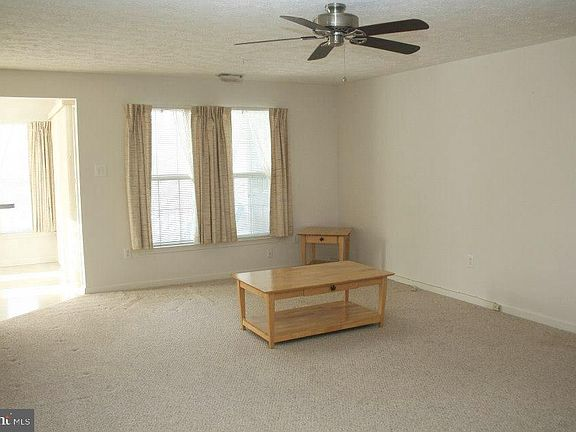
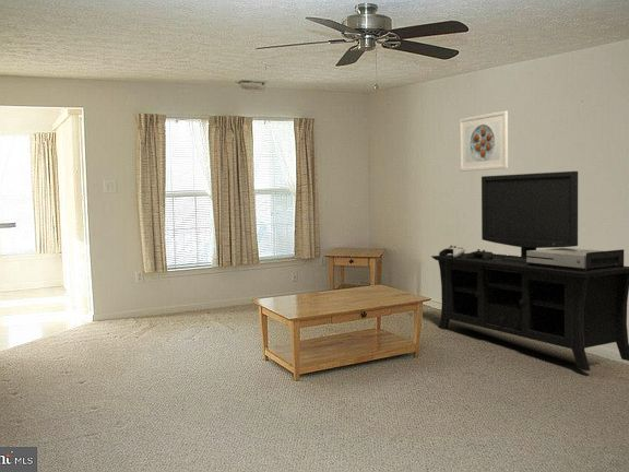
+ media console [429,170,629,371]
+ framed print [459,110,509,173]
